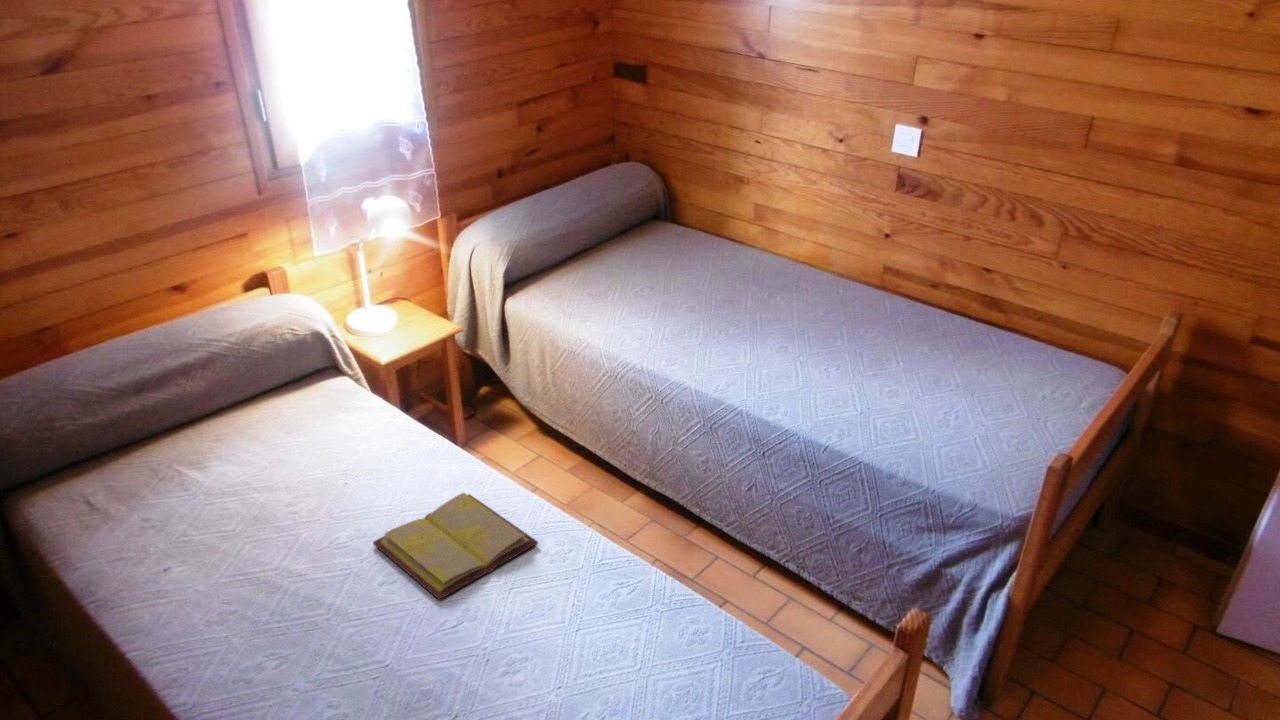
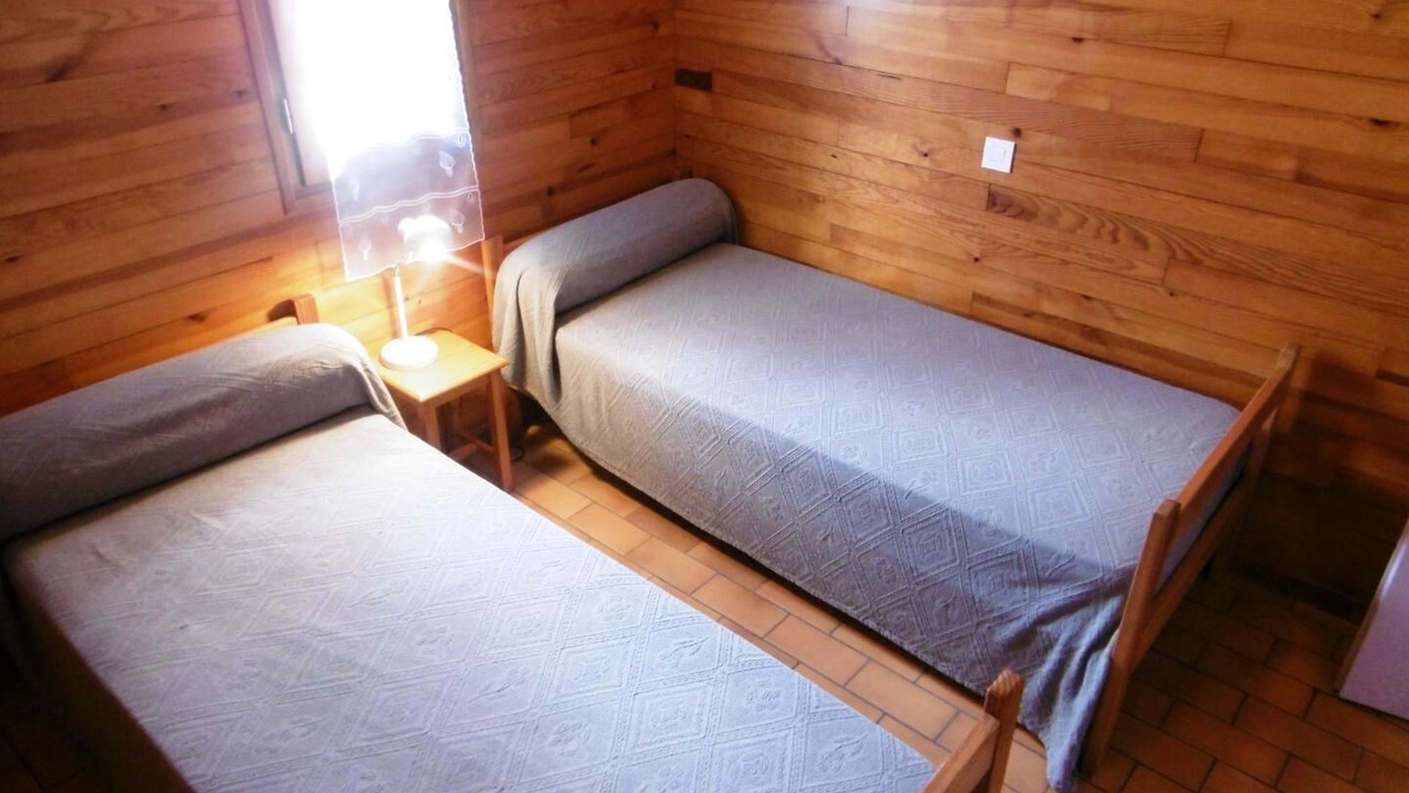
- diary [372,492,539,601]
